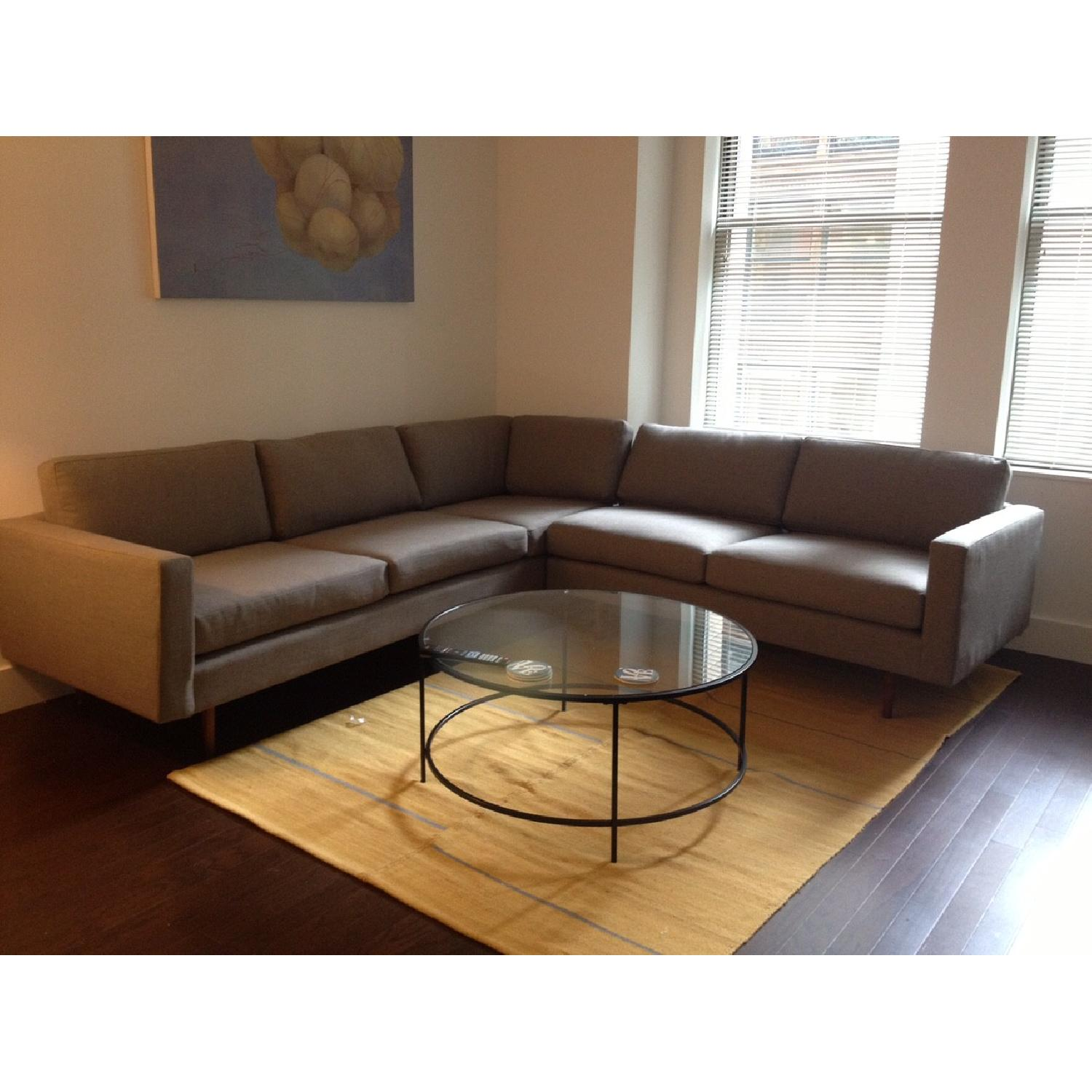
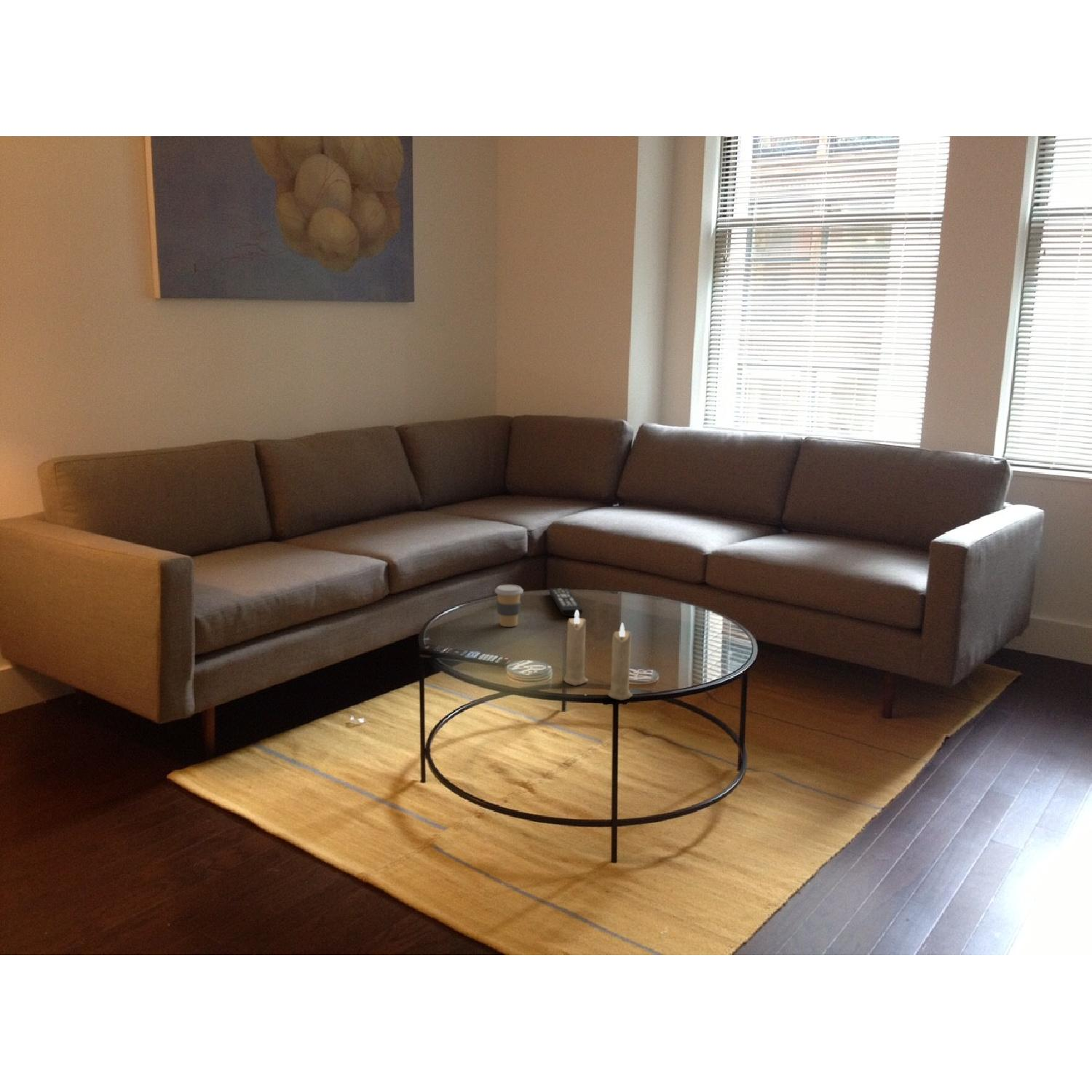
+ coffee cup [494,584,524,628]
+ remote control [548,587,583,617]
+ candle [563,611,633,701]
